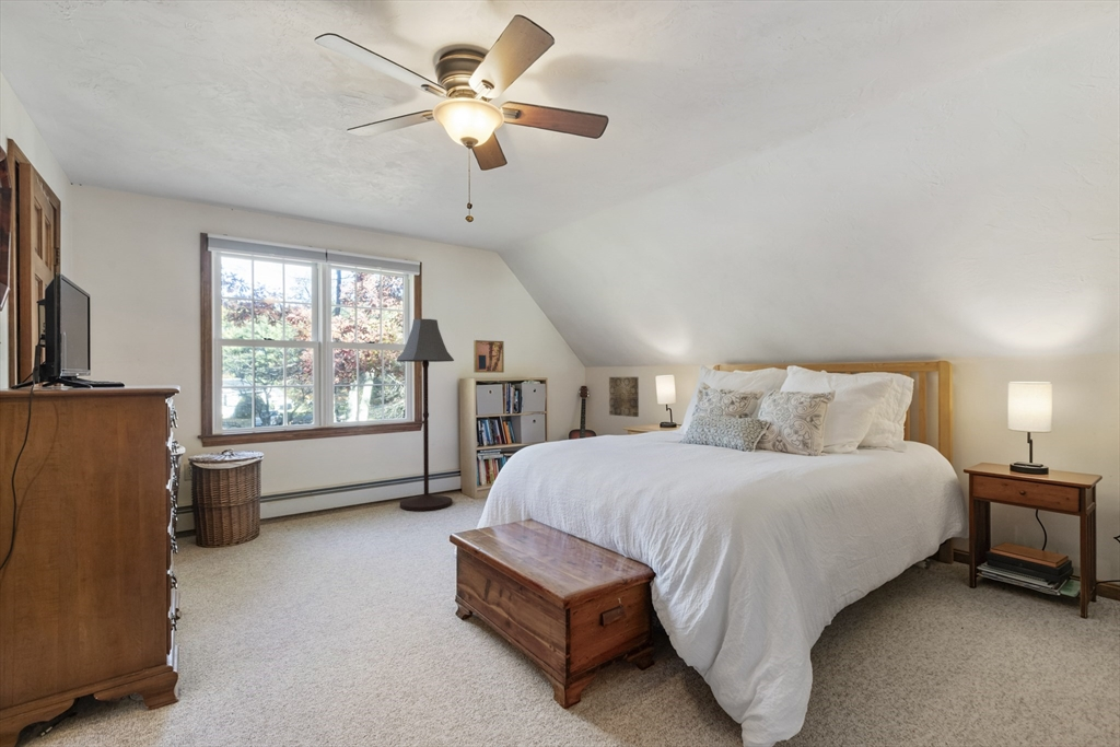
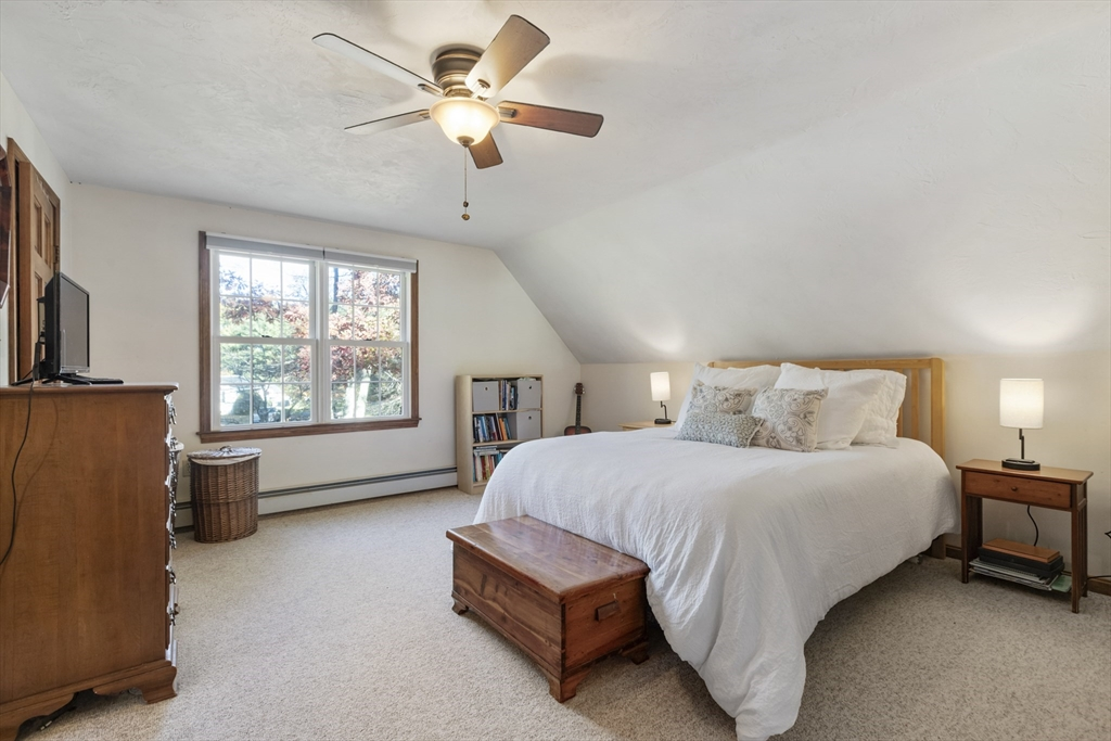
- wall art [472,339,505,374]
- floor lamp [395,318,455,512]
- wall art [608,376,640,418]
